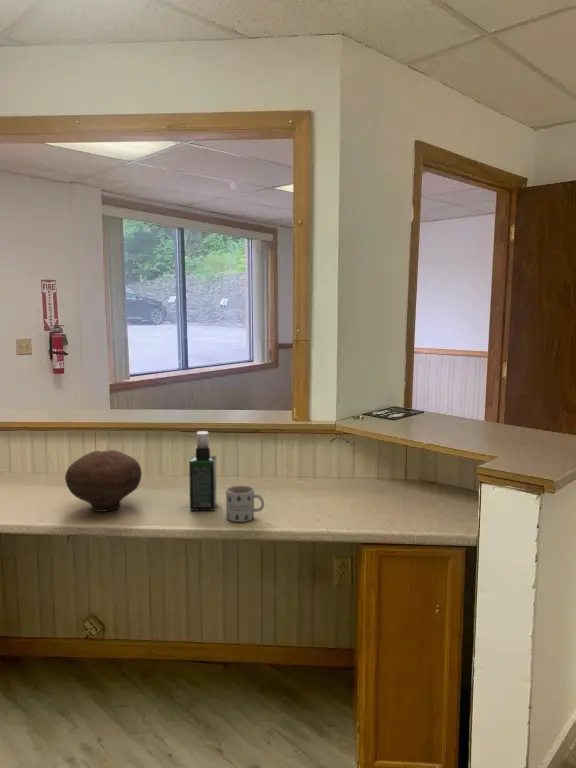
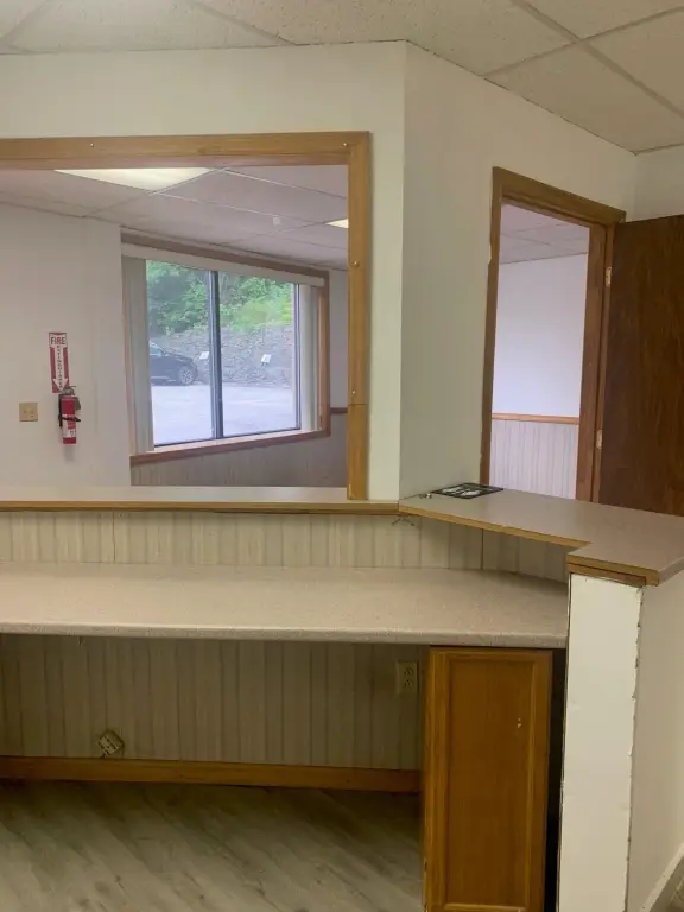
- mug [225,485,265,523]
- spray bottle [188,430,217,511]
- bowl [64,449,143,513]
